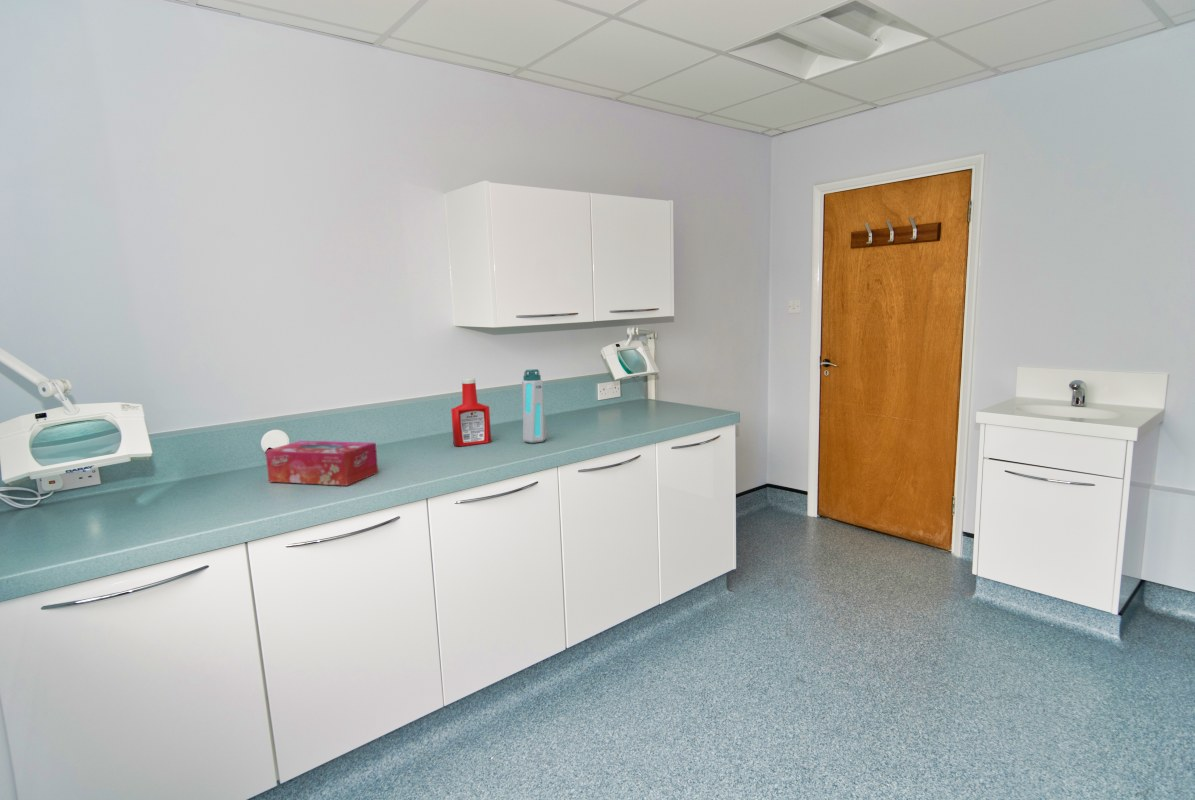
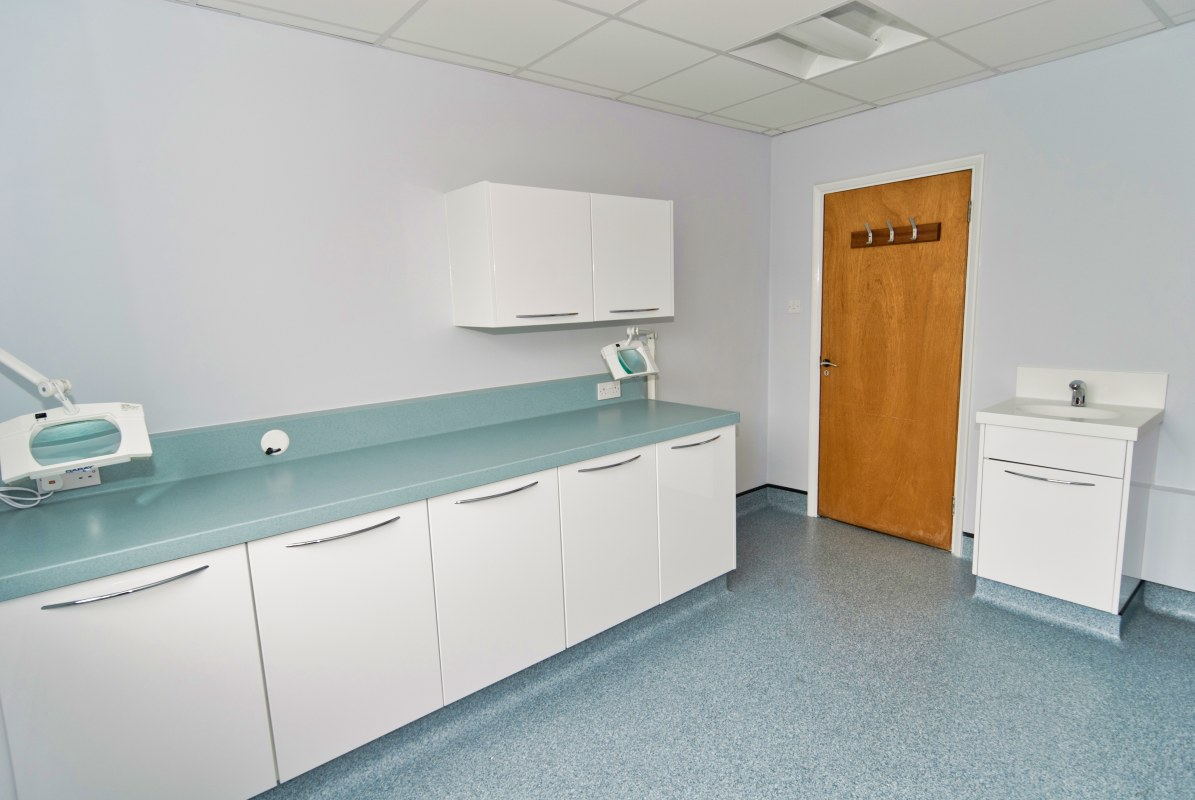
- soap bottle [450,377,492,447]
- water bottle [521,368,548,444]
- tissue box [264,440,379,487]
